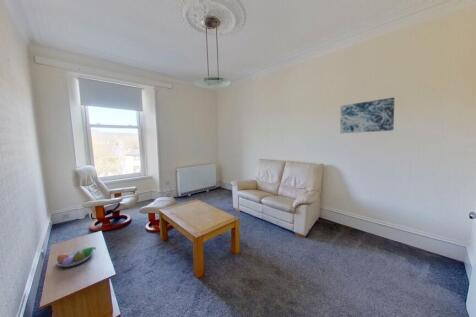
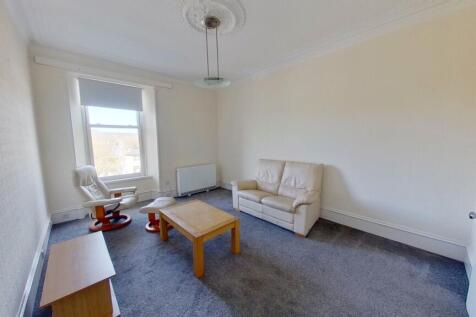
- fruit bowl [55,246,97,268]
- wall art [339,96,396,134]
